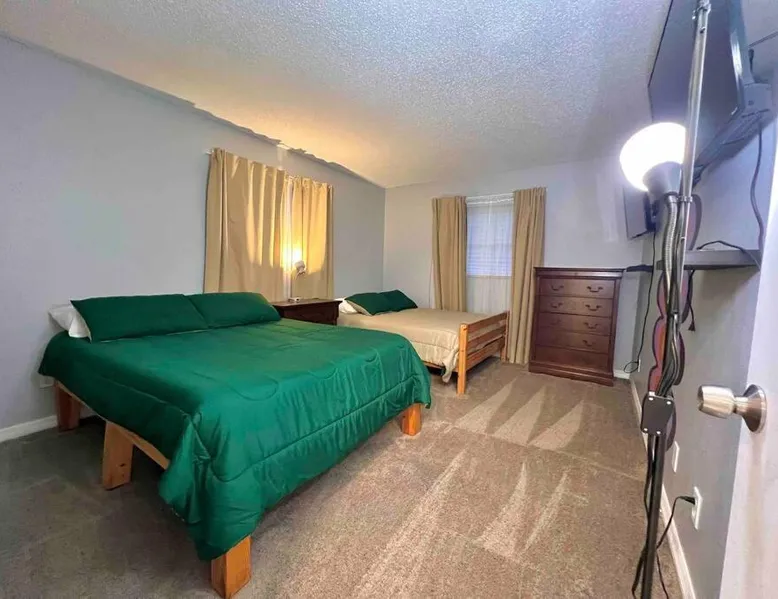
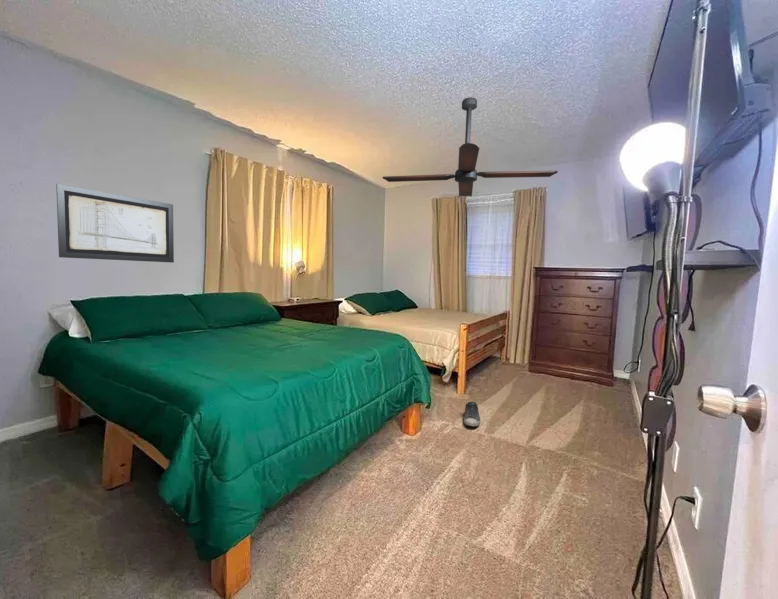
+ ceiling fan [381,96,559,198]
+ shoe [463,401,481,427]
+ wall art [55,183,175,264]
